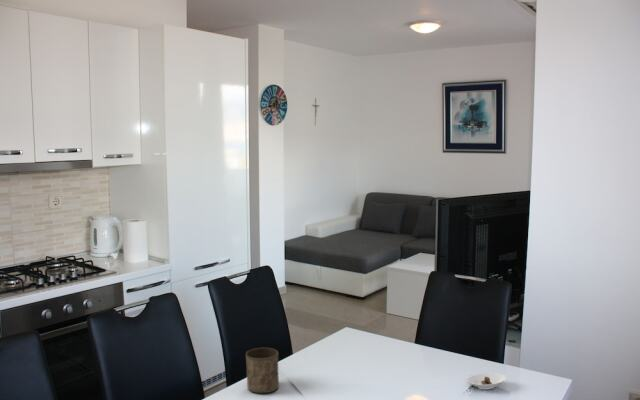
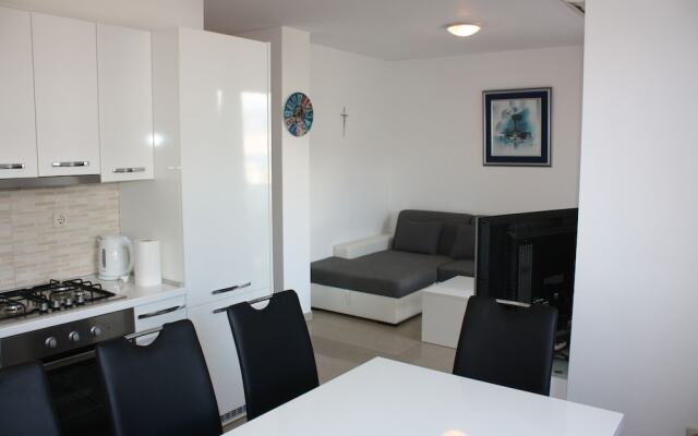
- saucer [466,372,507,390]
- cup [245,347,280,394]
